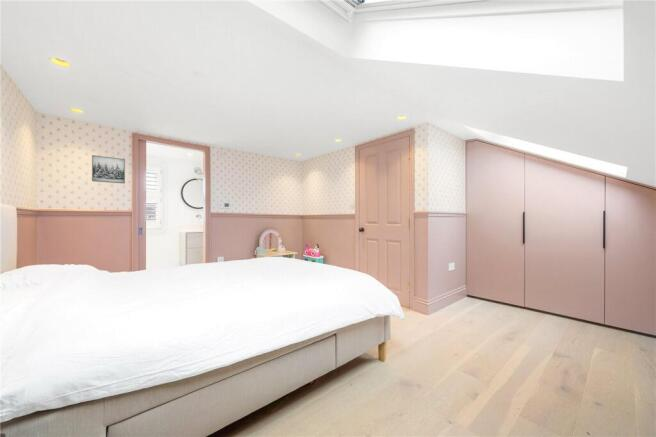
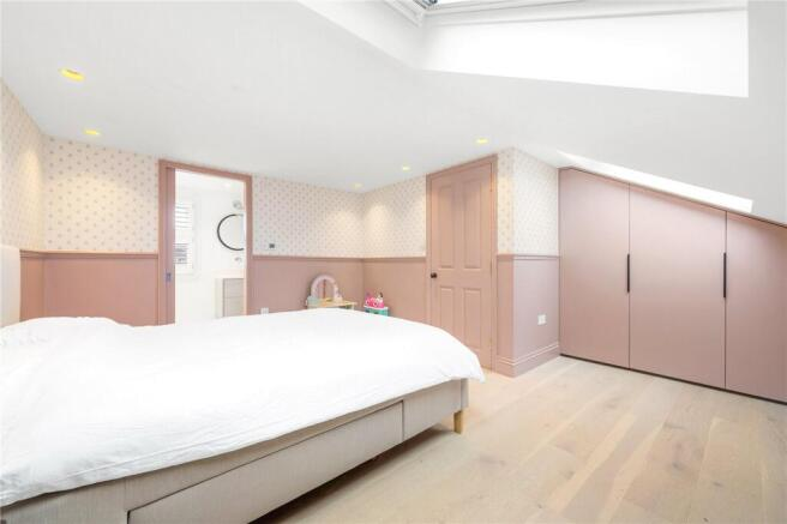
- wall art [91,154,126,185]
